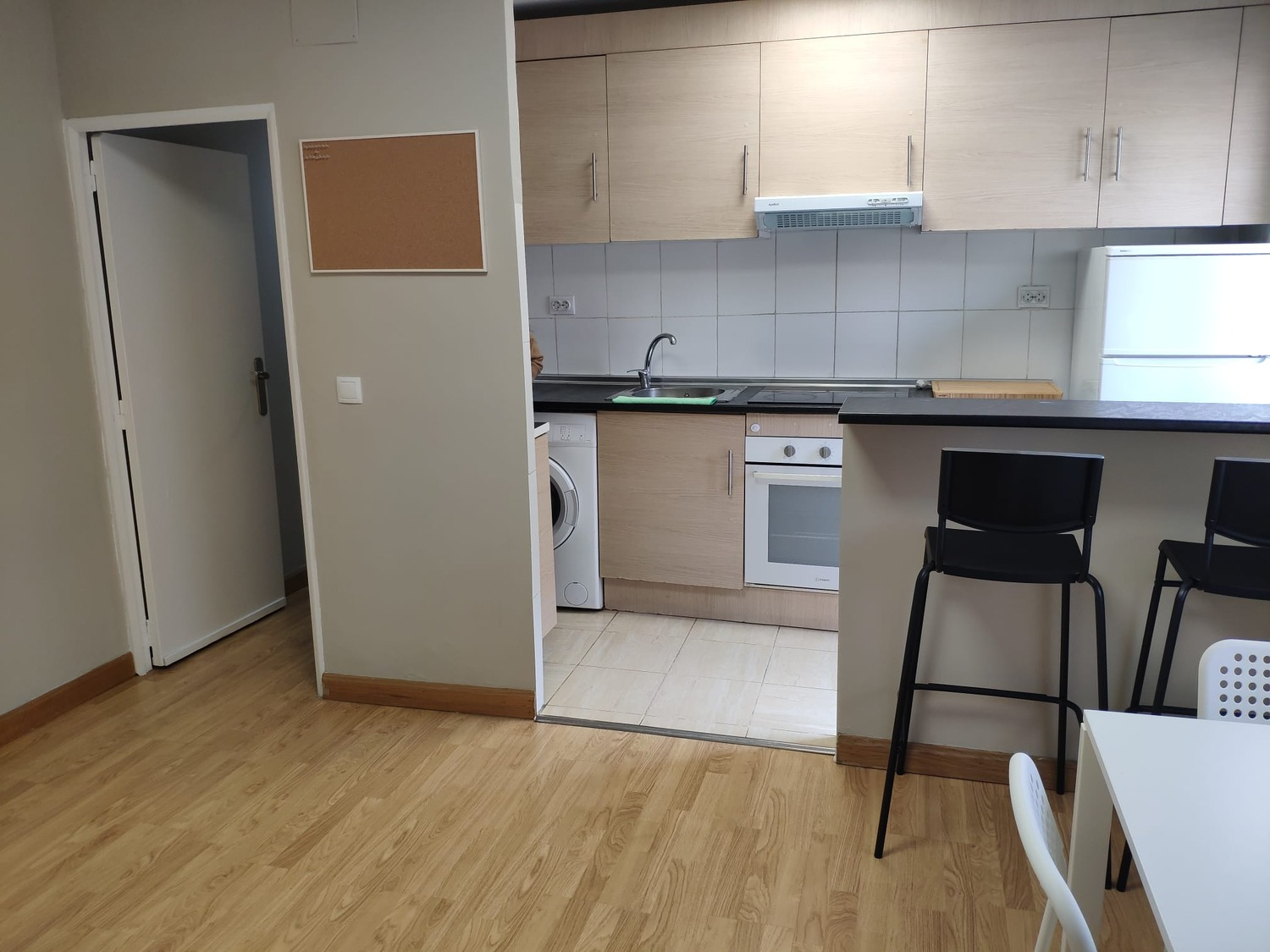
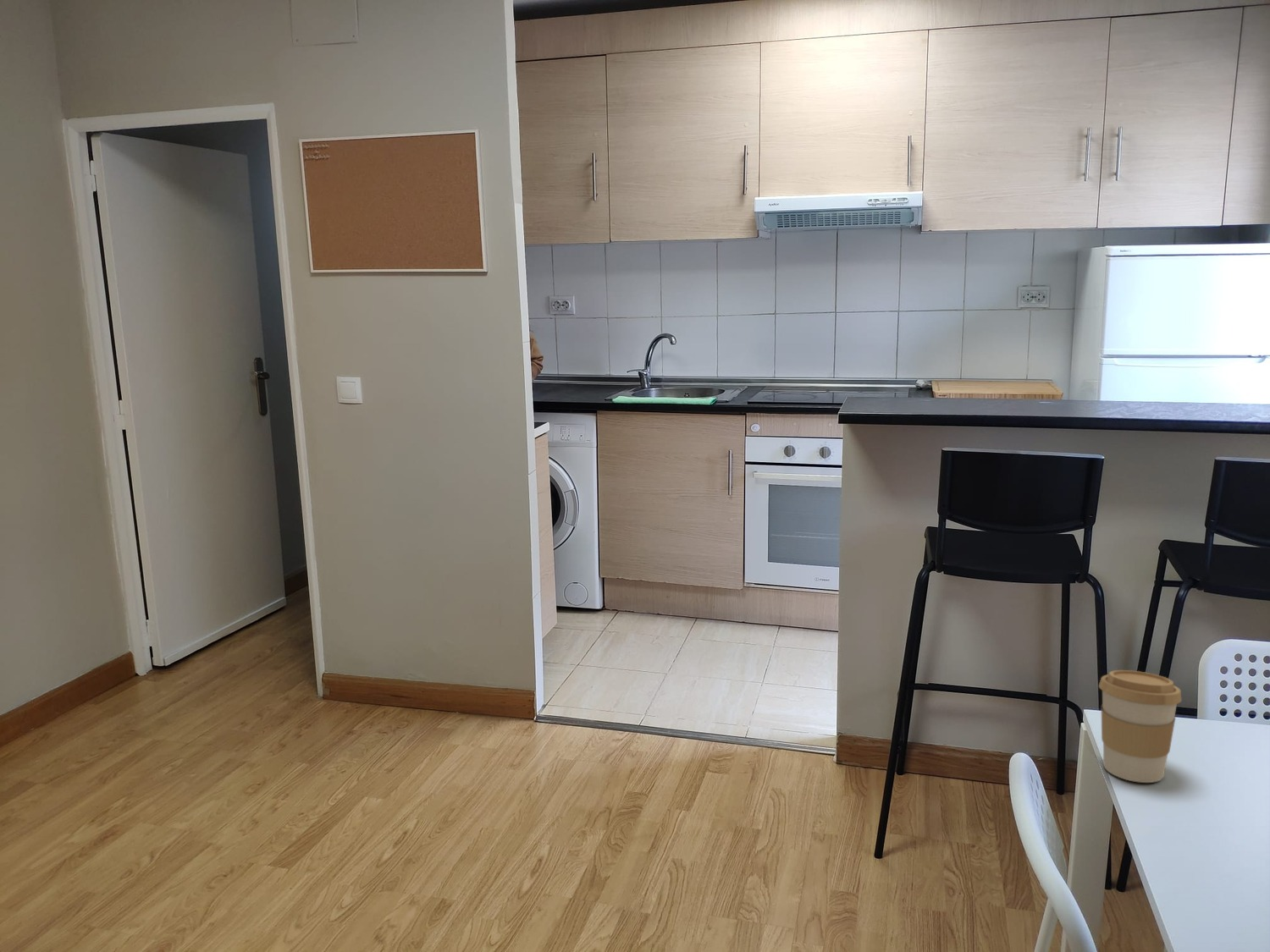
+ coffee cup [1098,669,1183,784]
